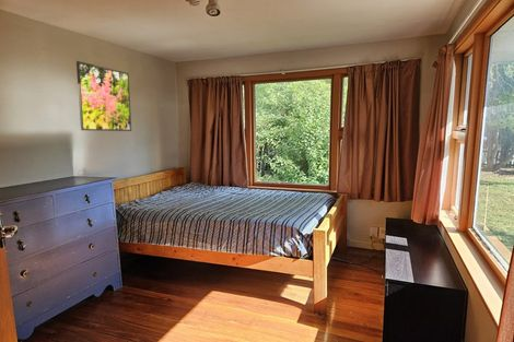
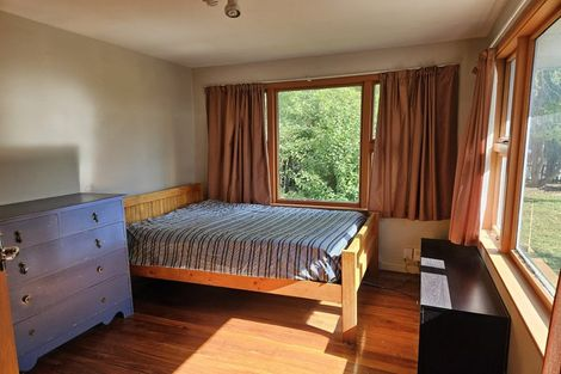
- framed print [75,60,132,132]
